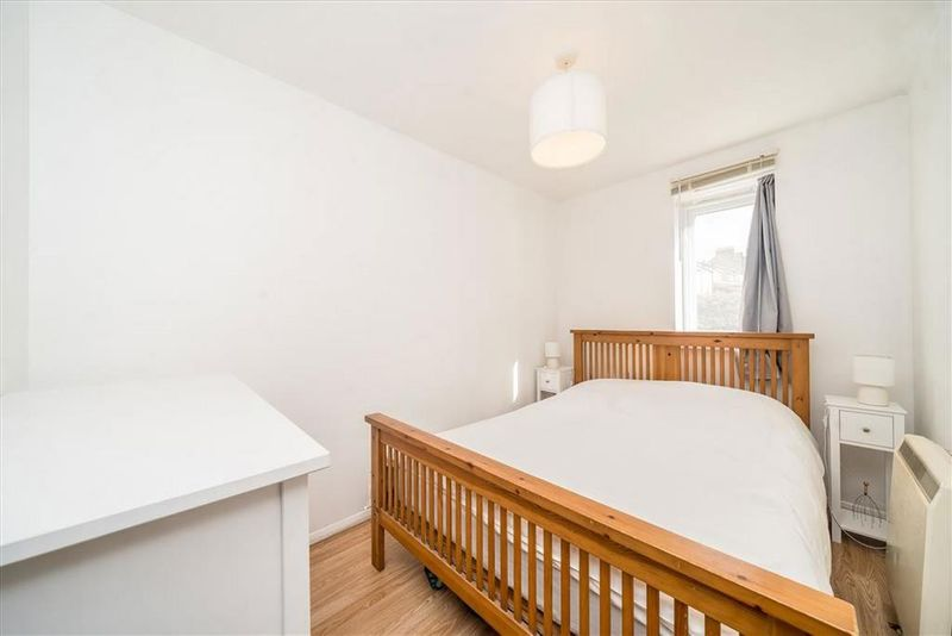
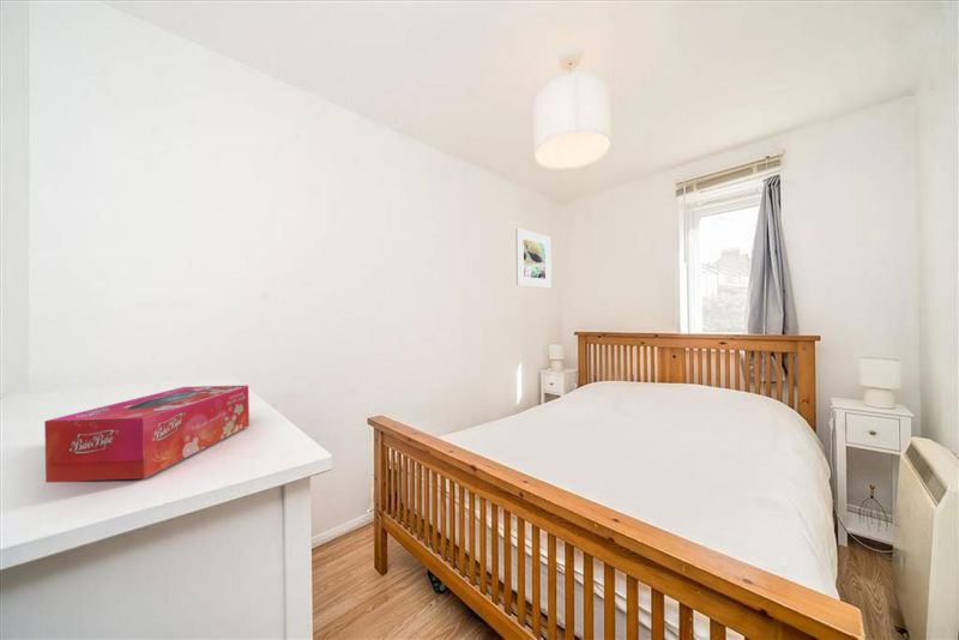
+ tissue box [43,385,251,483]
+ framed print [514,228,553,289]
